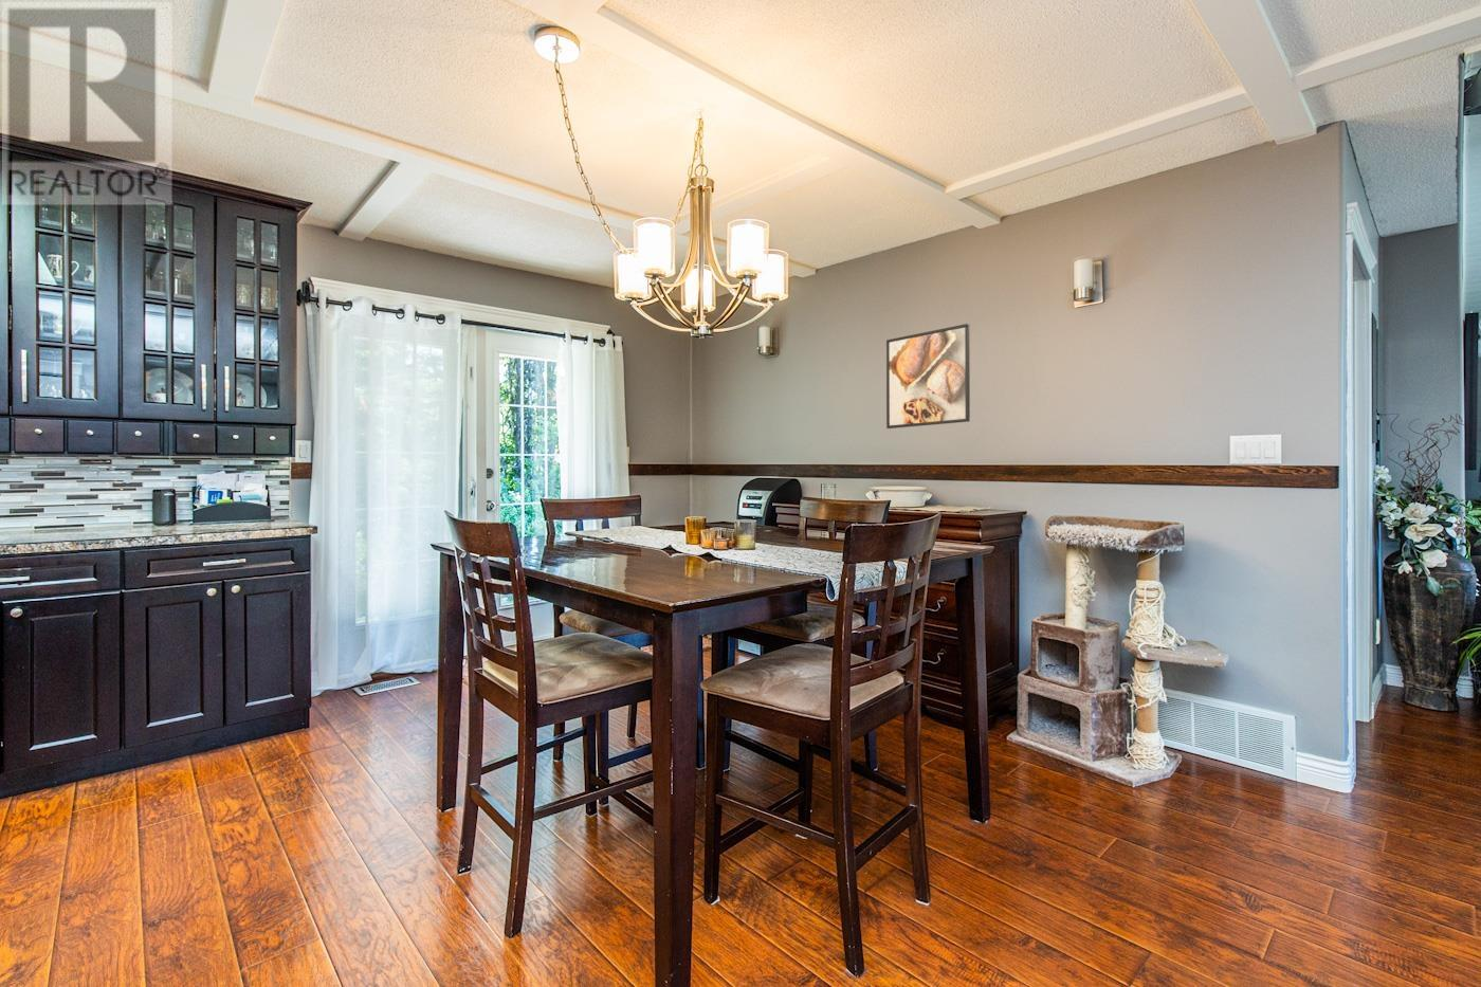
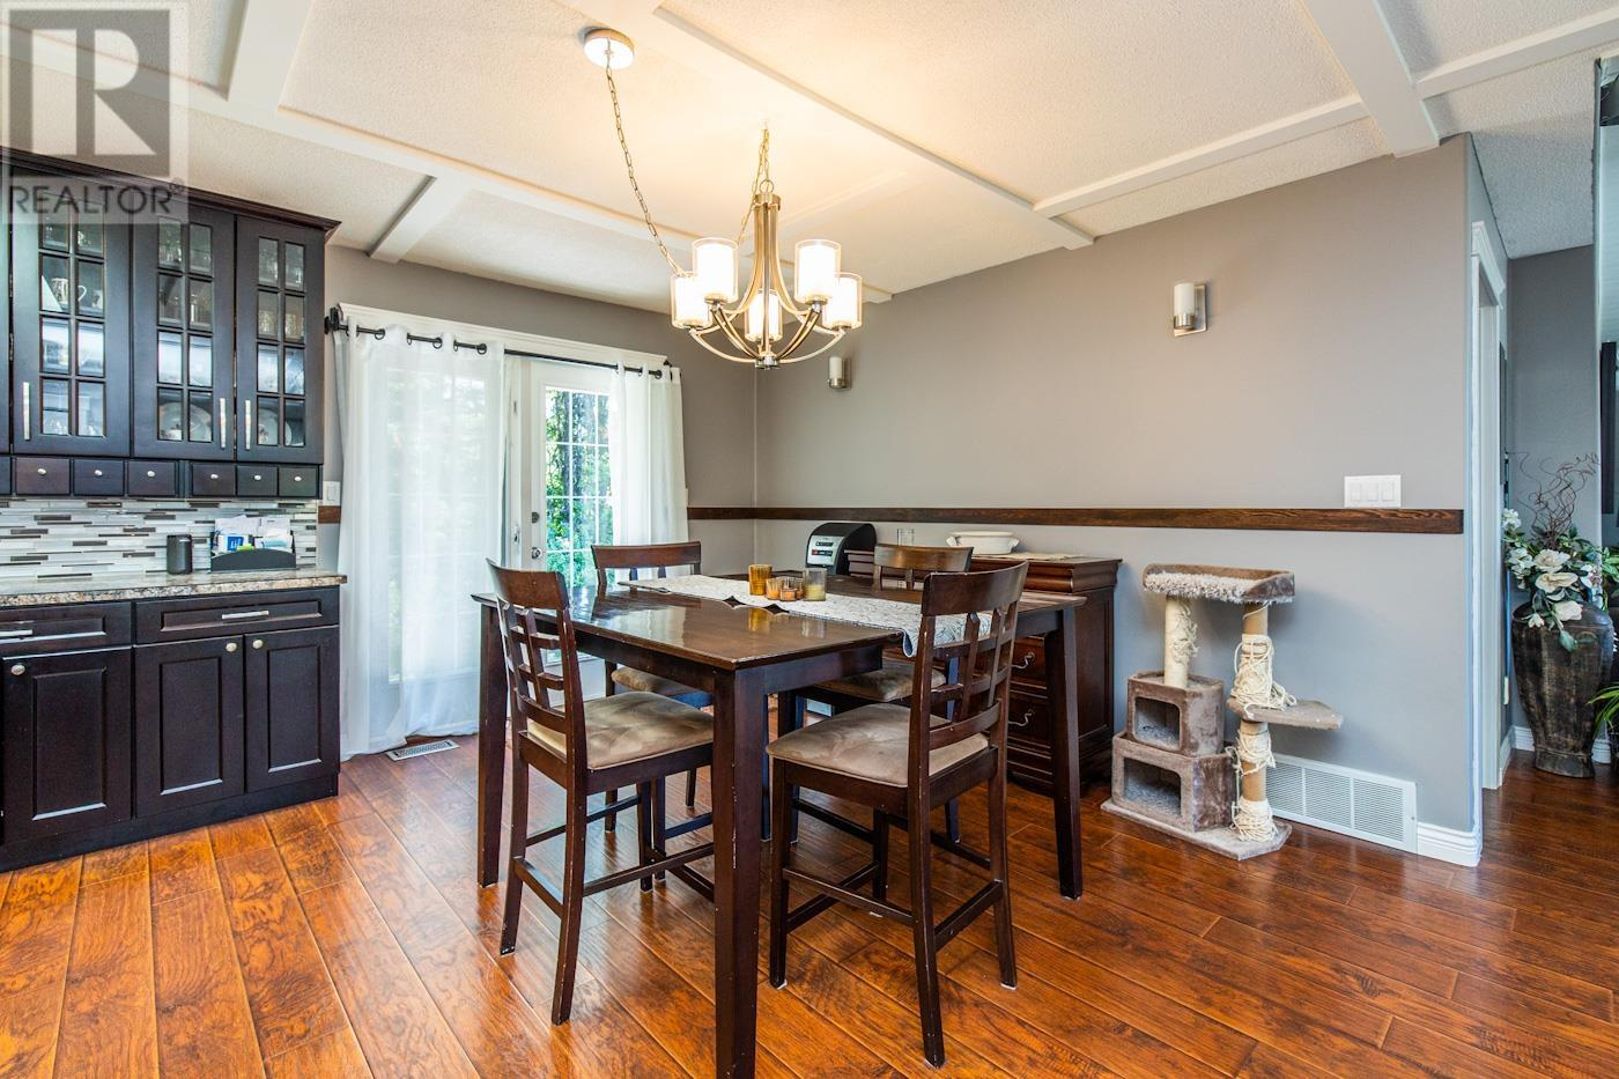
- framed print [885,323,971,430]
